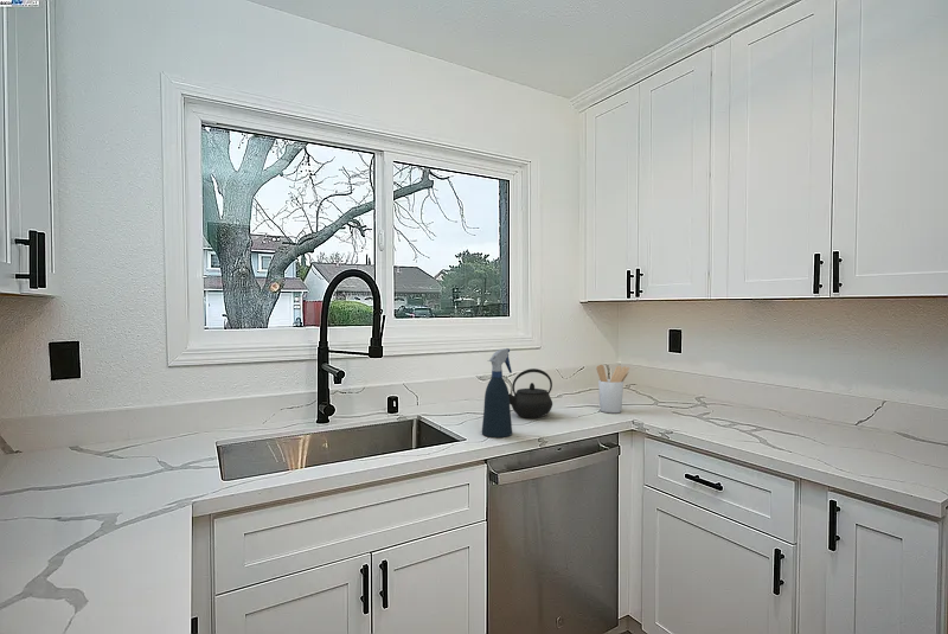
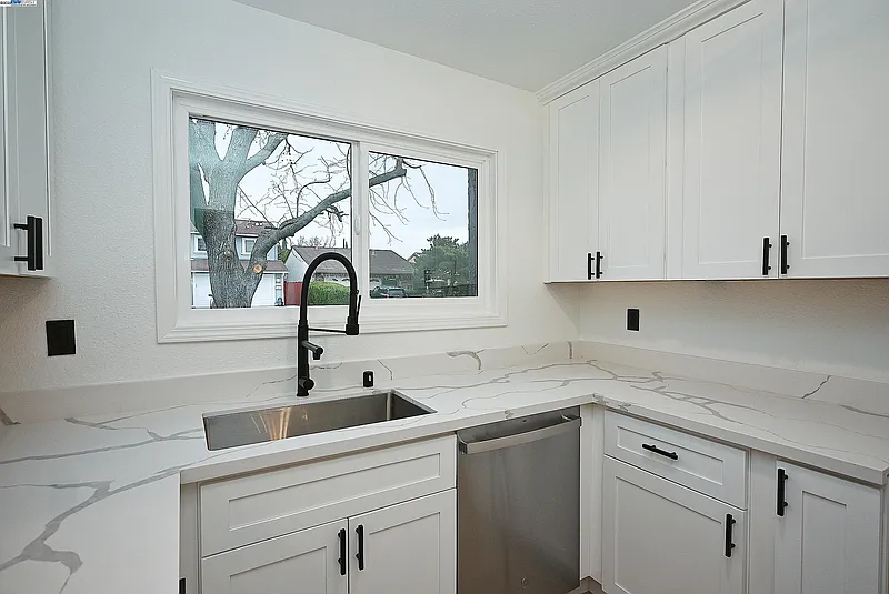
- spray bottle [481,347,513,438]
- kettle [508,367,553,420]
- utensil holder [595,364,630,414]
